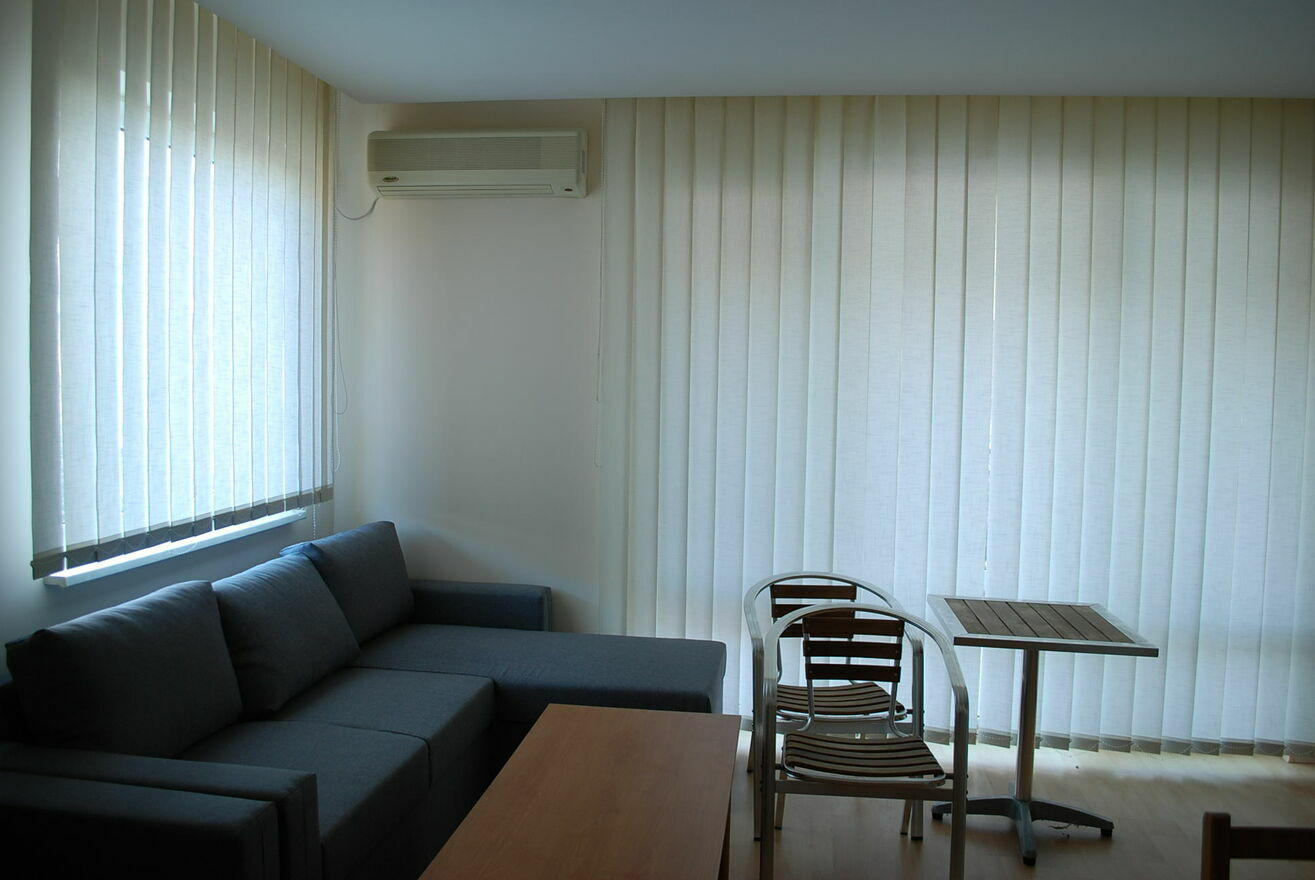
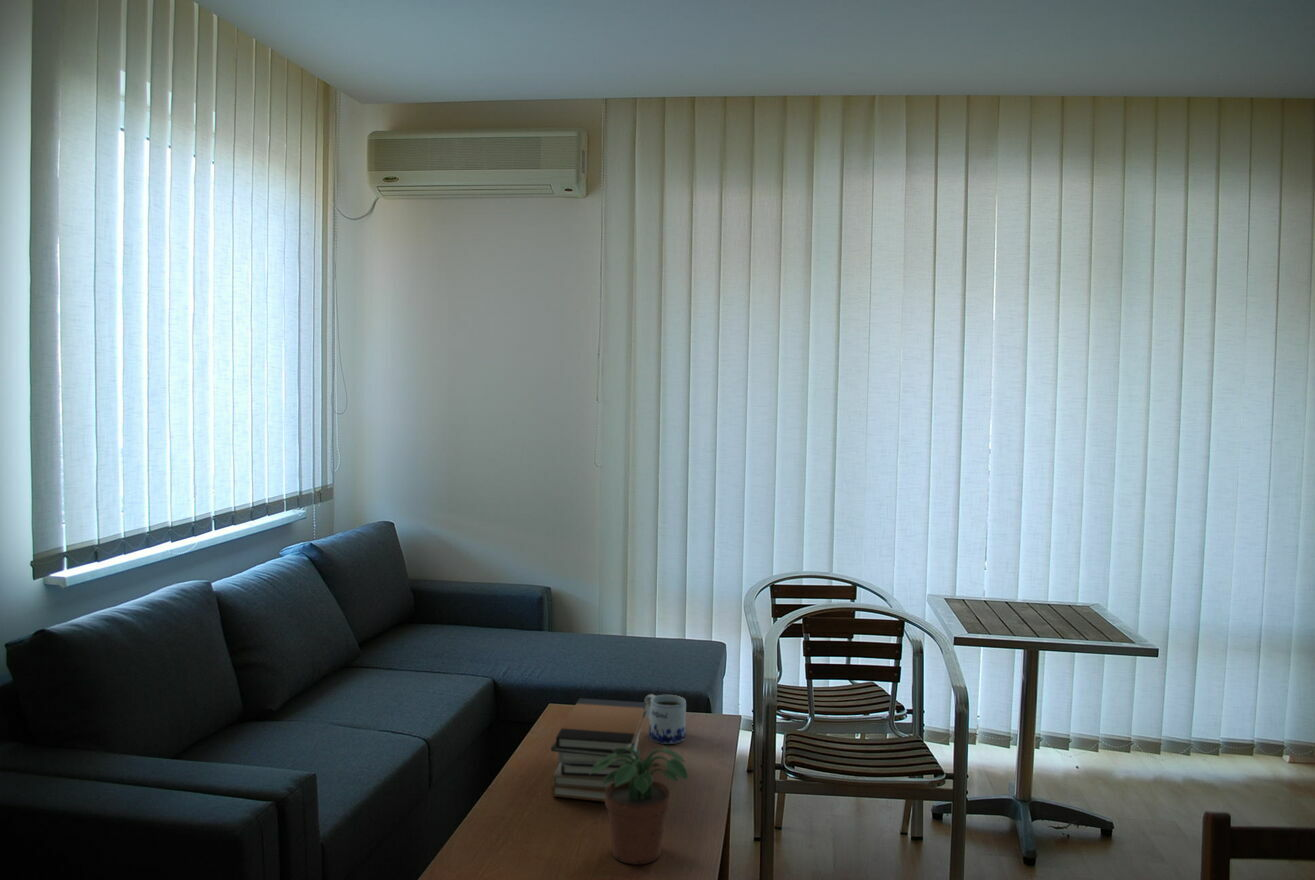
+ potted plant [589,746,689,866]
+ book stack [550,697,646,803]
+ mug [643,693,687,745]
